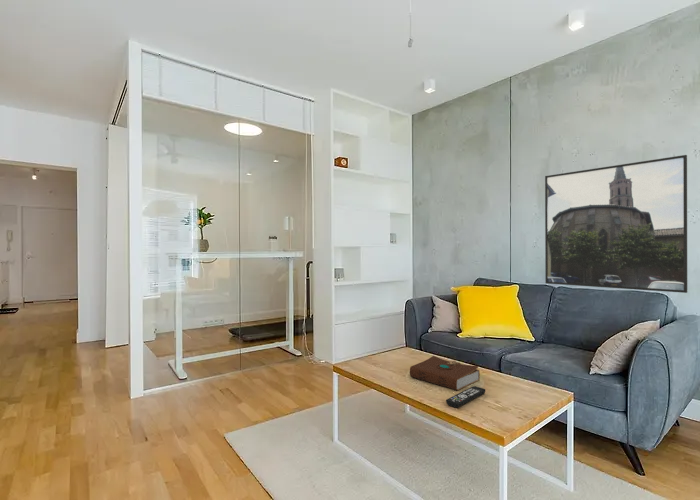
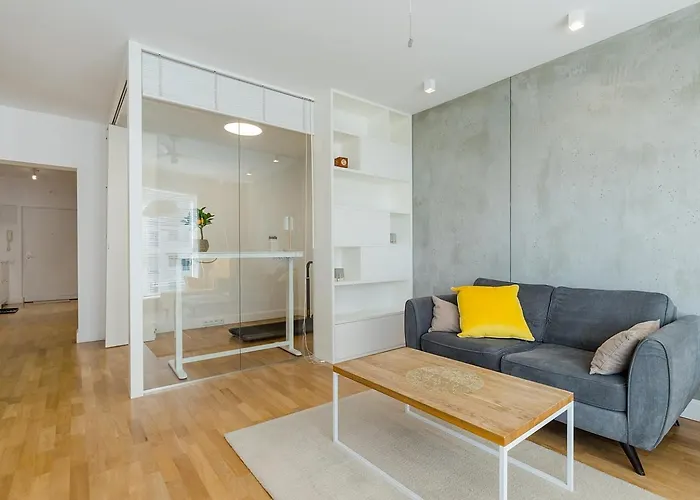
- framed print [544,154,688,294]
- remote control [445,385,487,408]
- book [409,355,481,391]
